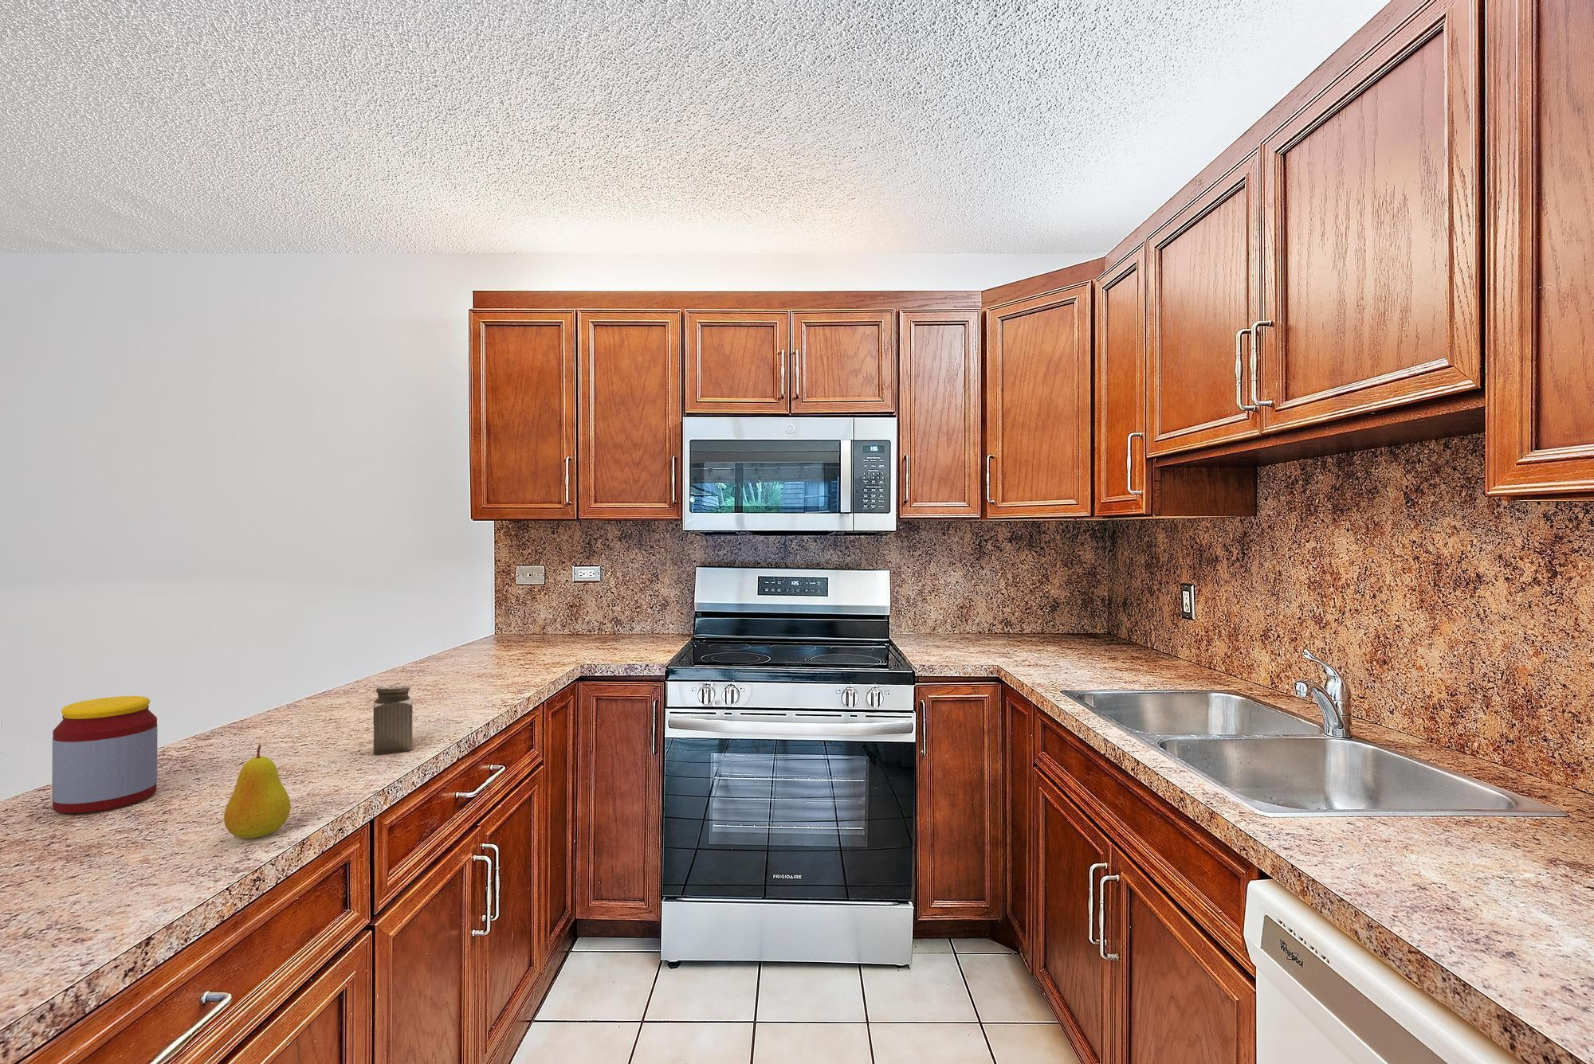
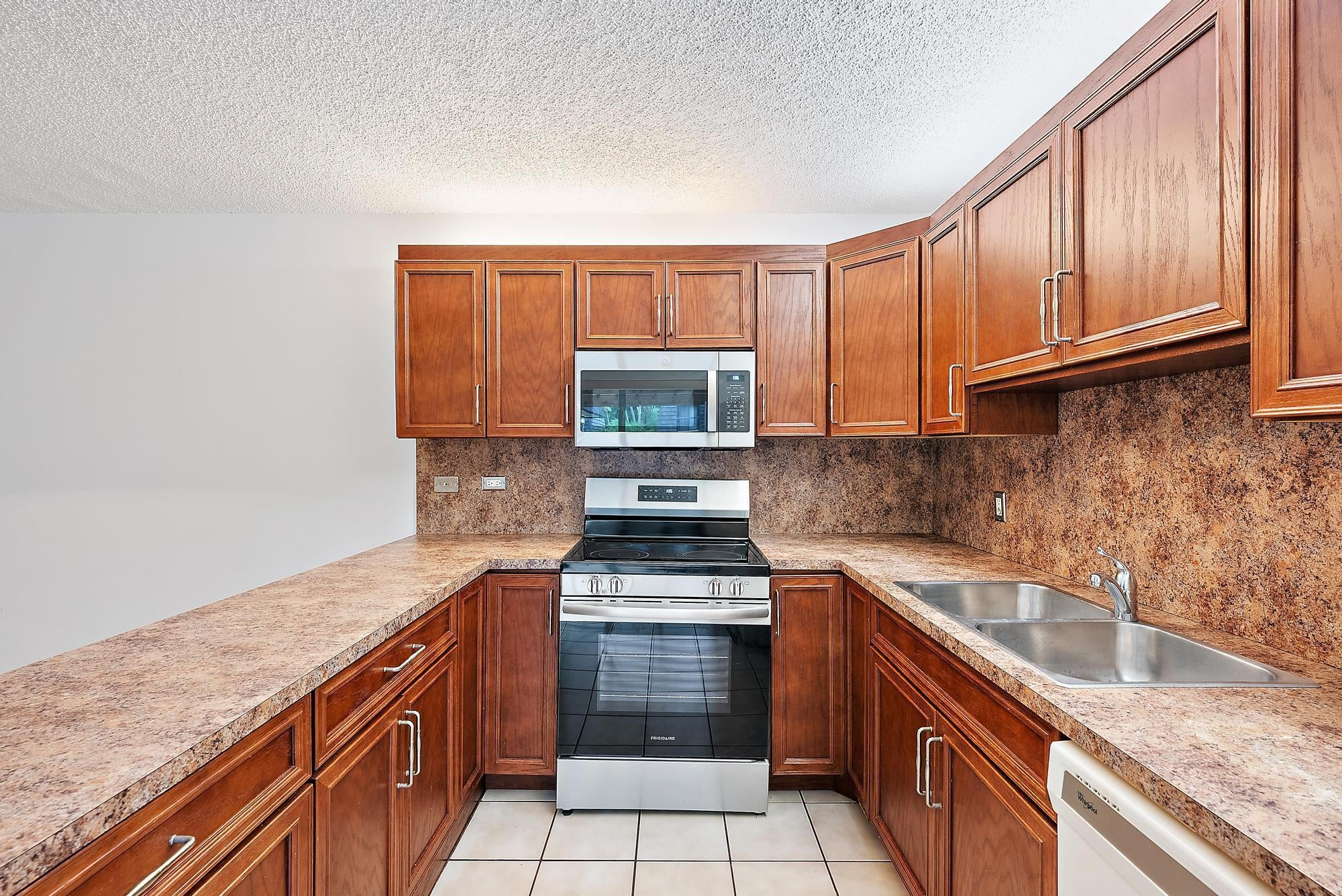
- fruit [223,745,292,840]
- salt shaker [372,683,413,755]
- jar [51,695,159,815]
